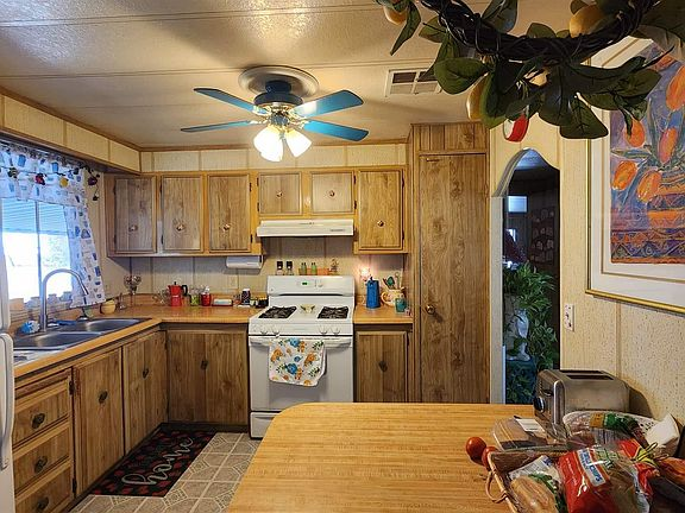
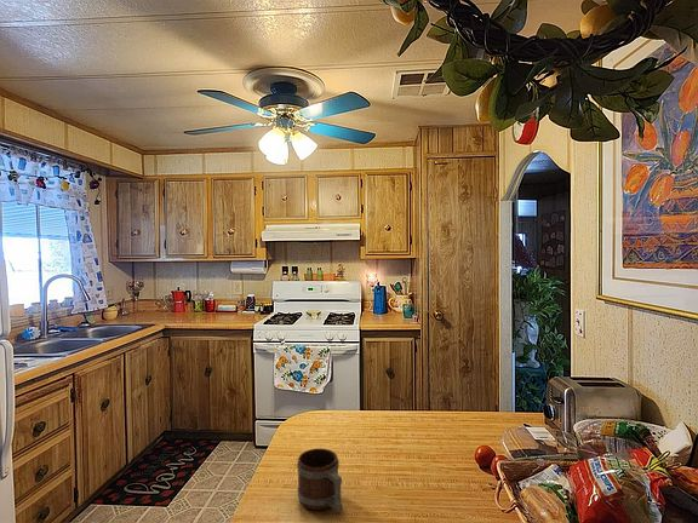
+ mug [296,448,343,513]
